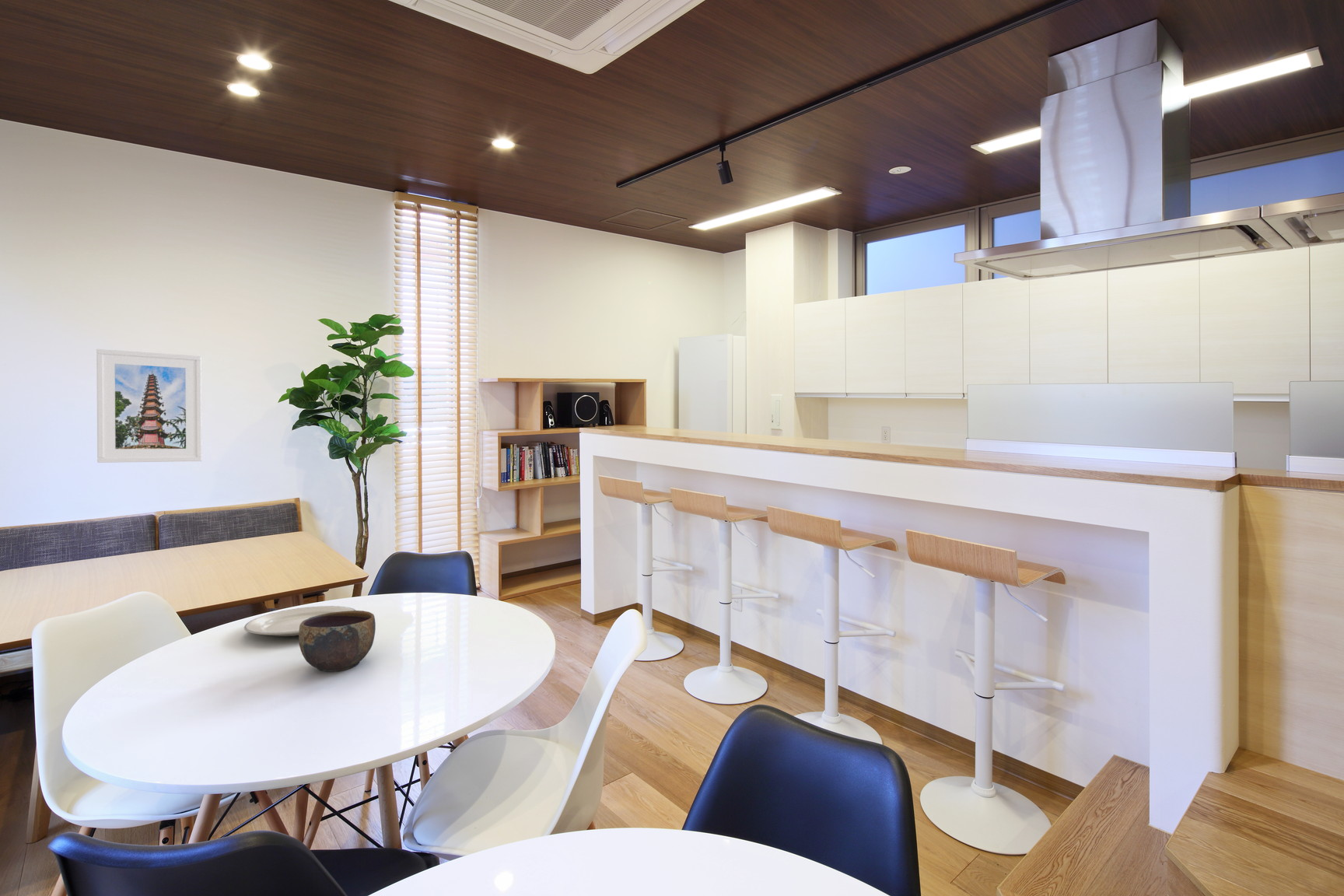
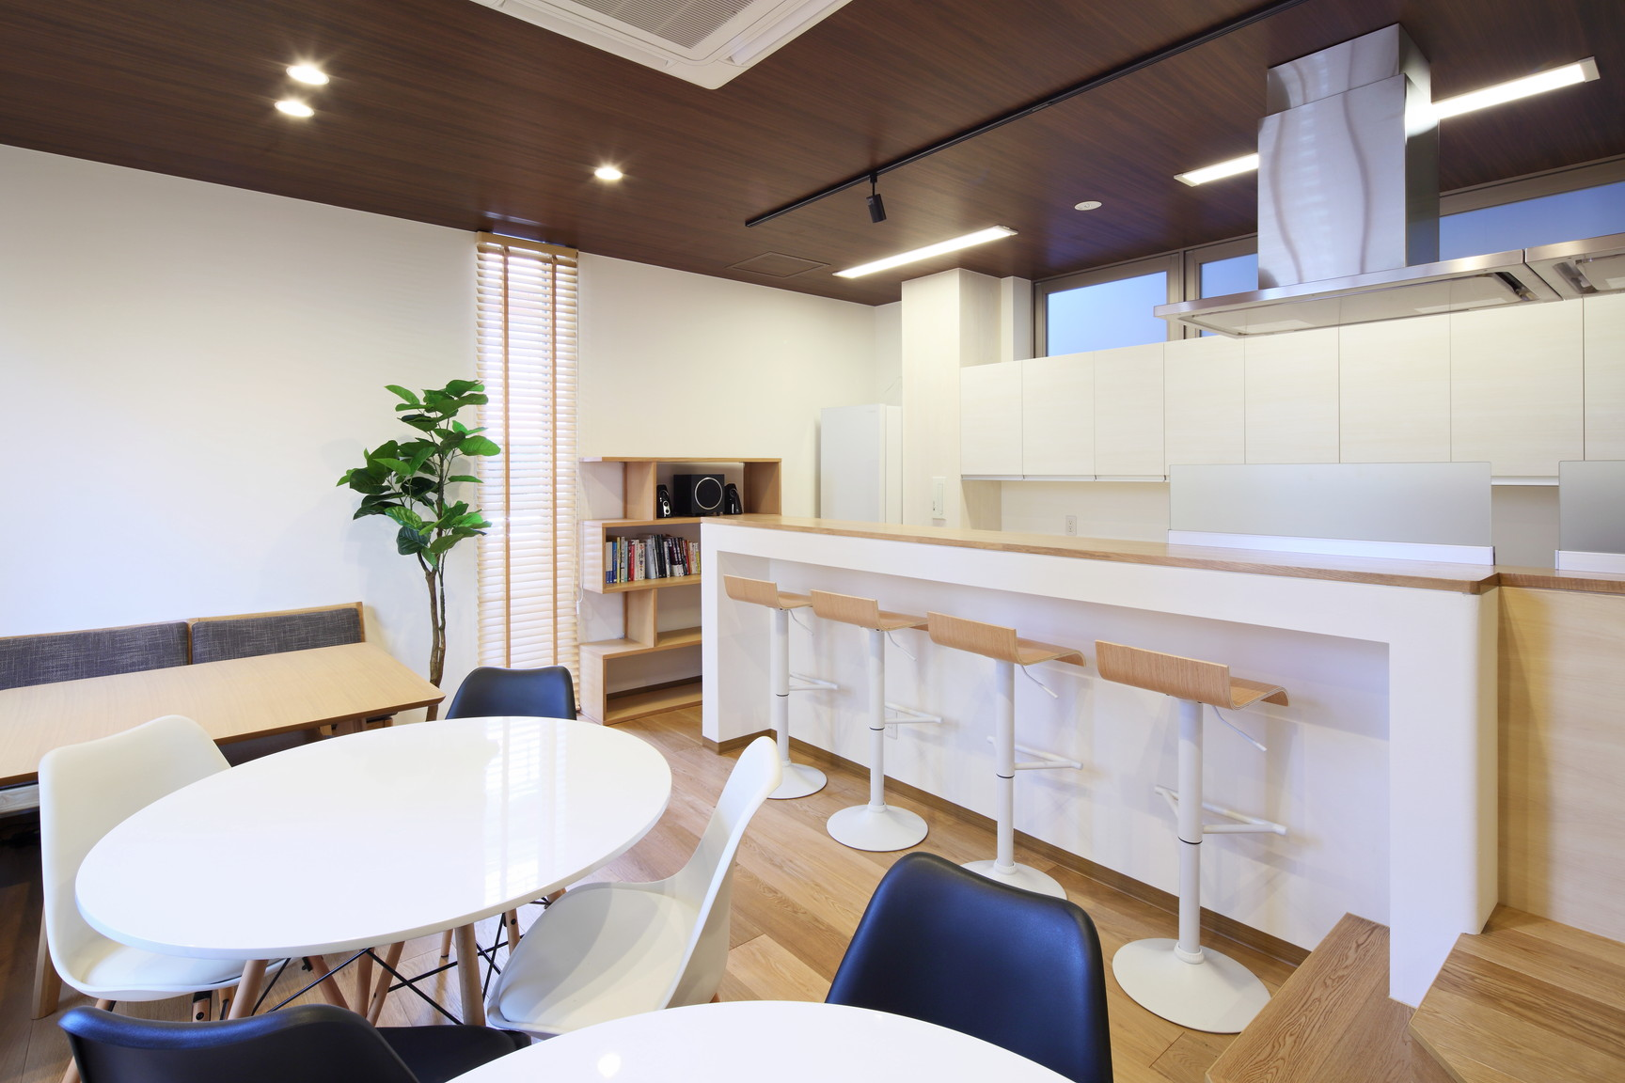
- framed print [96,348,203,464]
- bowl [298,610,376,672]
- chinaware [243,605,356,637]
